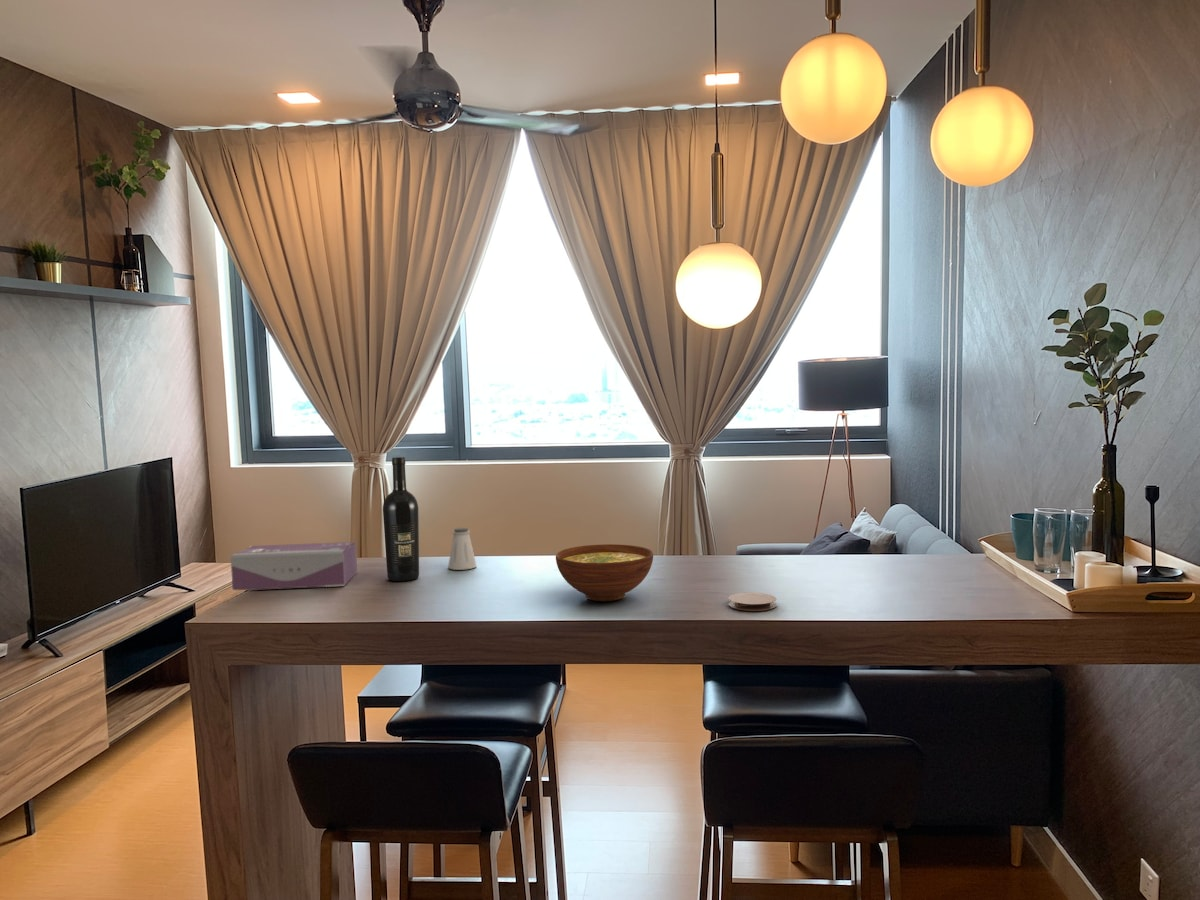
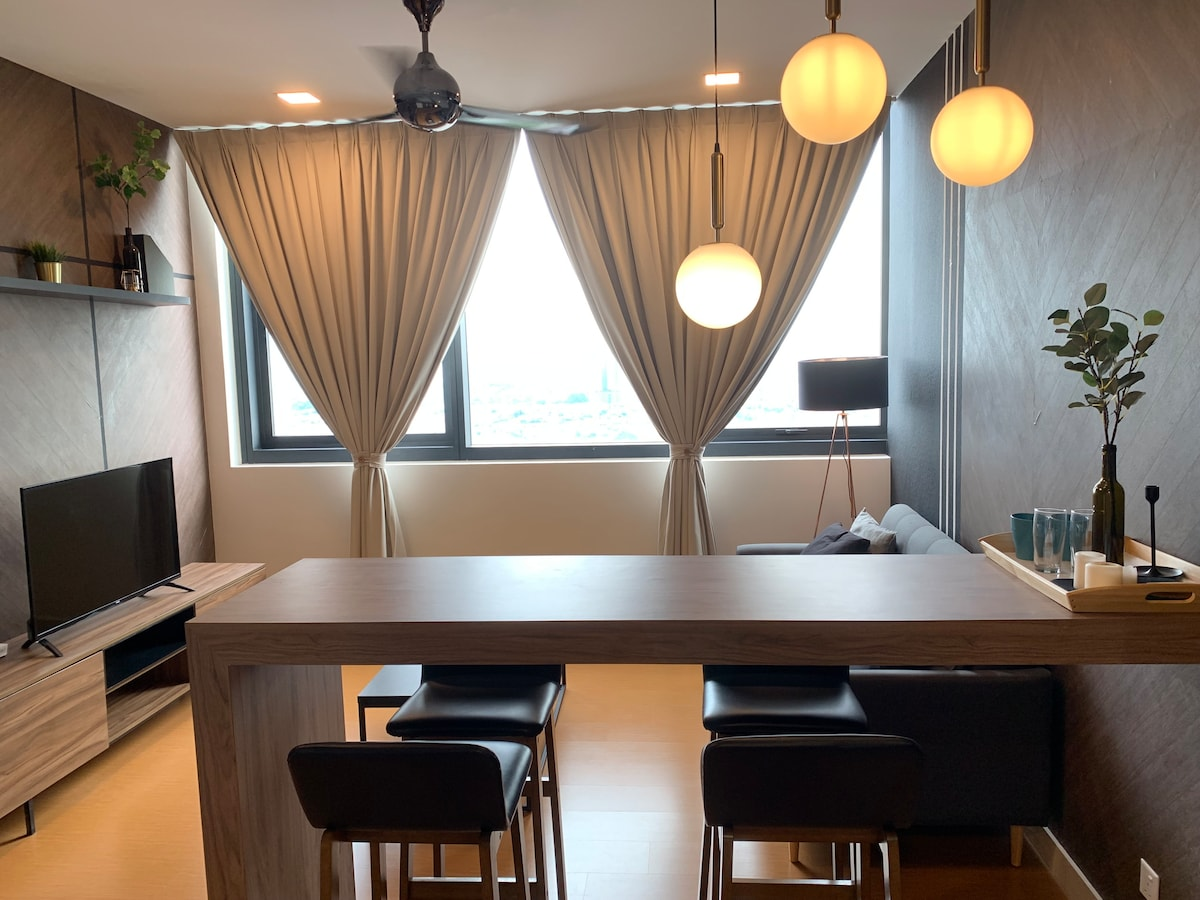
- saltshaker [447,527,478,571]
- bowl [555,543,654,602]
- coaster [728,592,777,612]
- wine bottle [382,456,420,582]
- tissue box [230,541,358,591]
